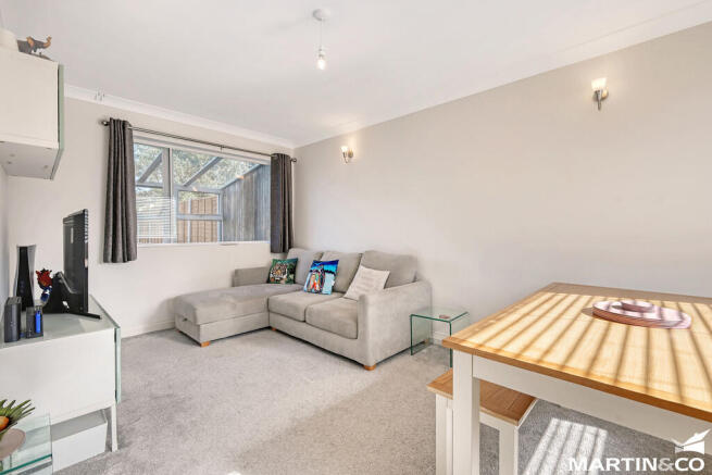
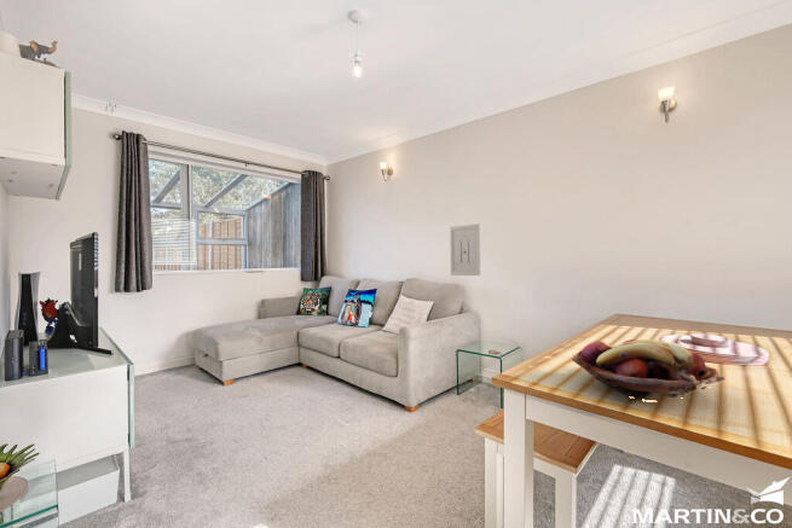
+ wall art [449,222,481,277]
+ fruit basket [571,338,725,401]
